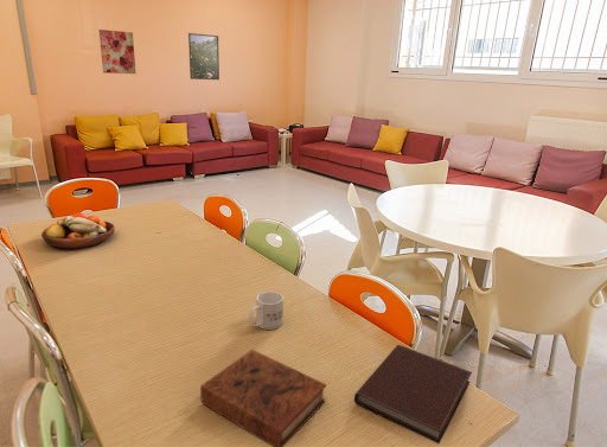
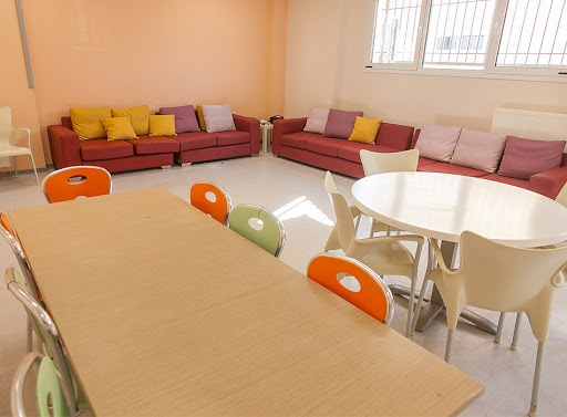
- notebook [353,344,473,445]
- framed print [187,32,221,81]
- fruit bowl [40,212,116,250]
- wall art [97,28,138,75]
- mug [248,290,285,331]
- book [199,349,327,447]
